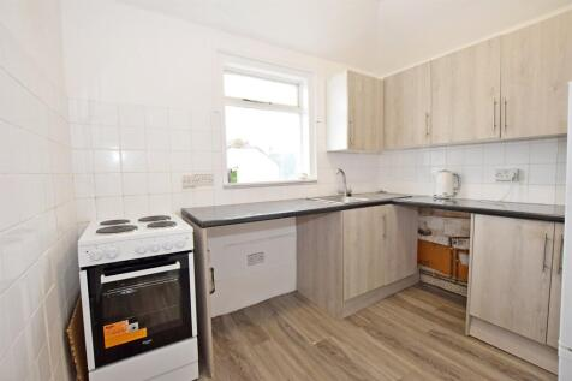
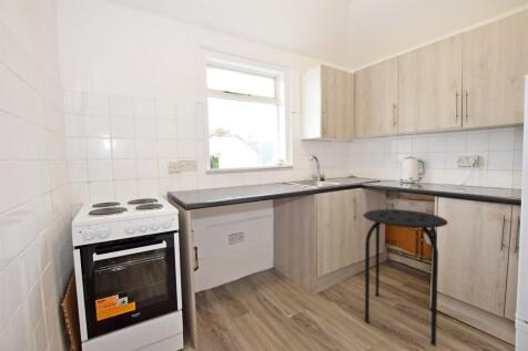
+ stool [363,208,449,347]
